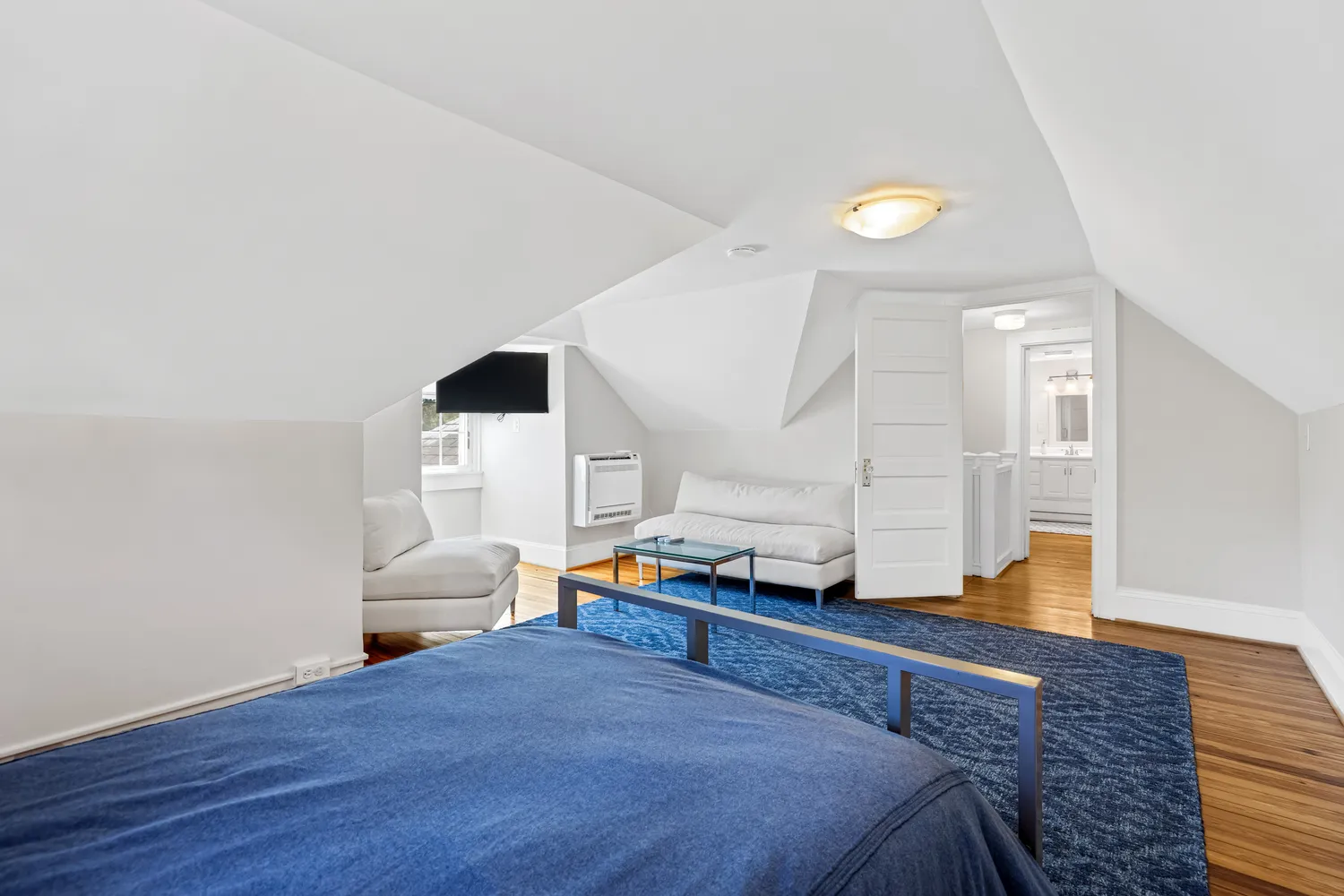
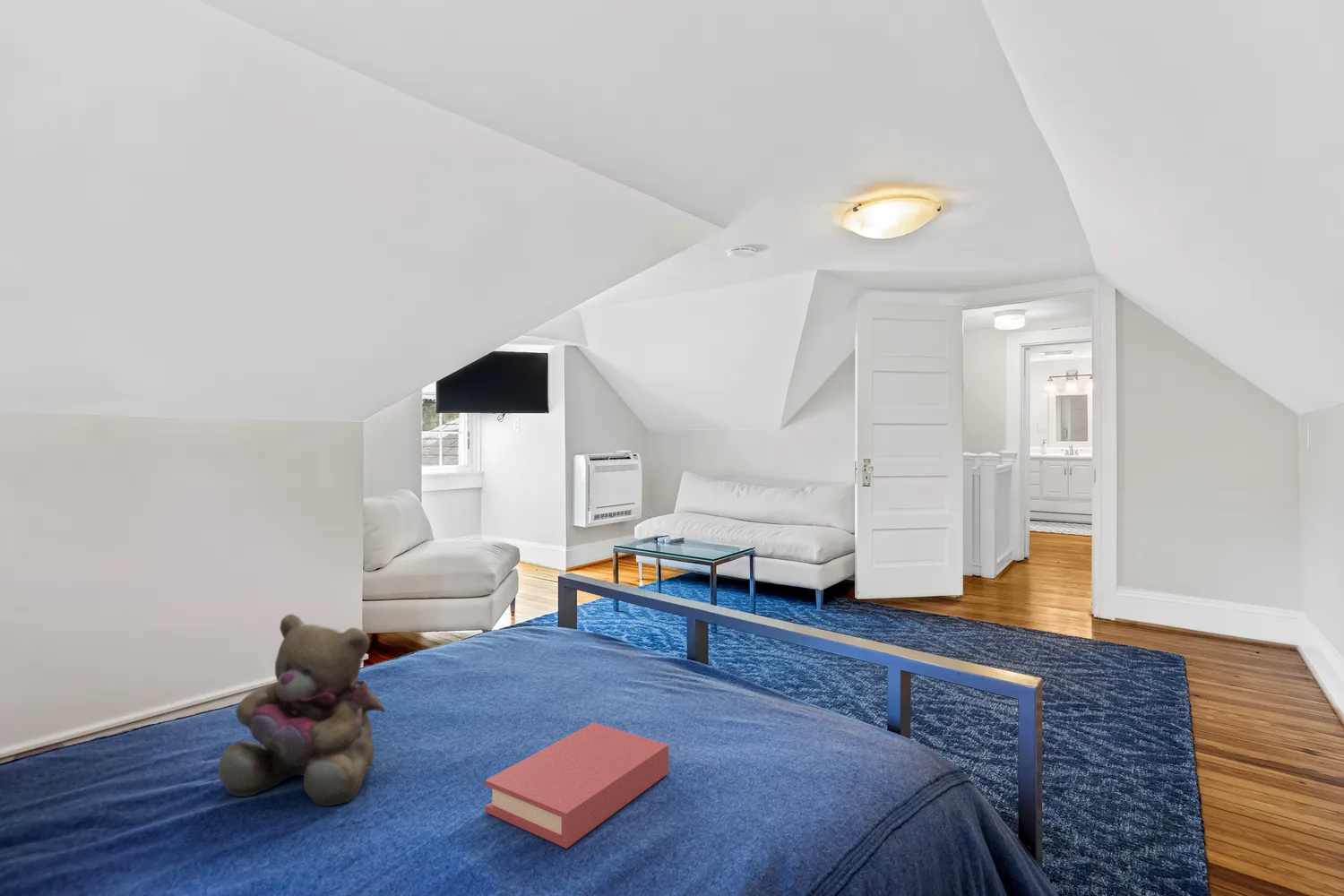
+ teddy bear [218,613,386,807]
+ book [484,721,669,849]
